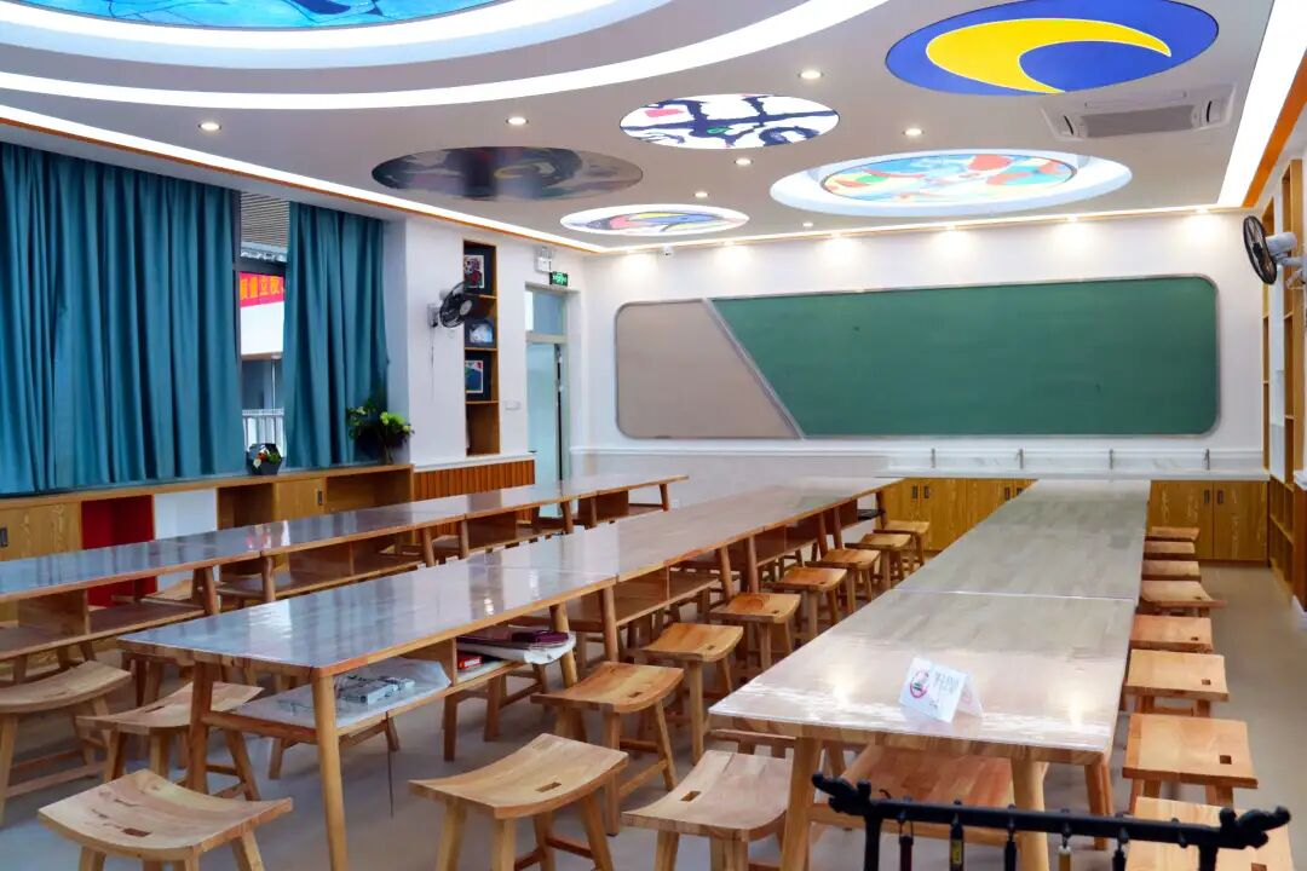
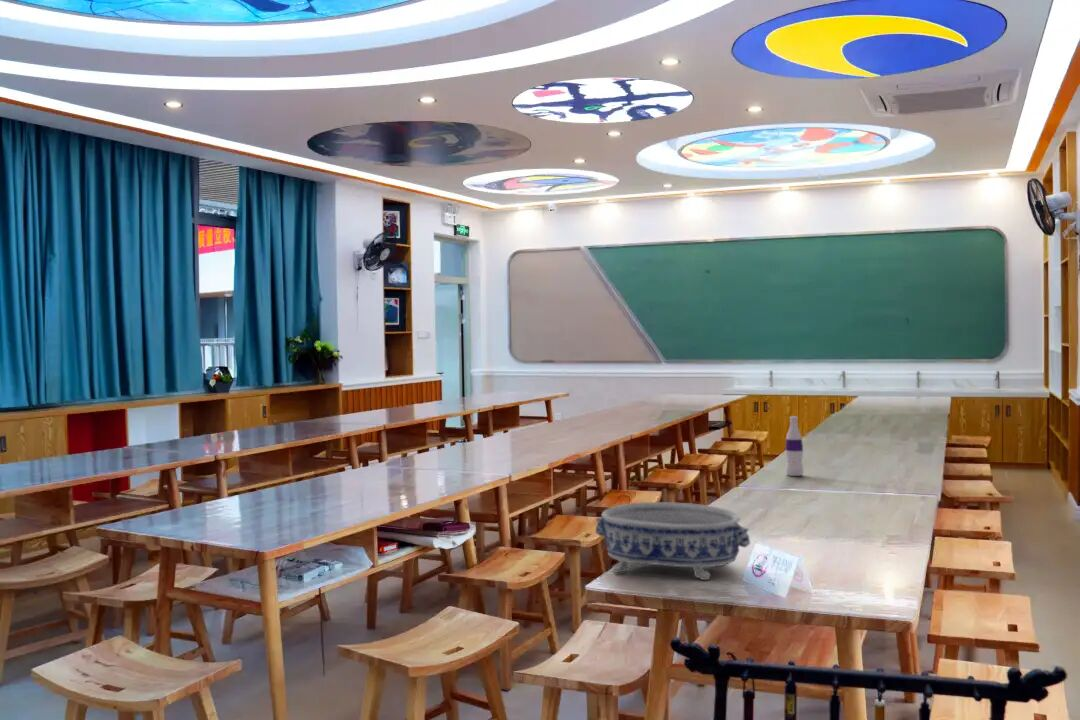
+ decorative bowl [594,501,751,581]
+ bottle [784,415,804,477]
